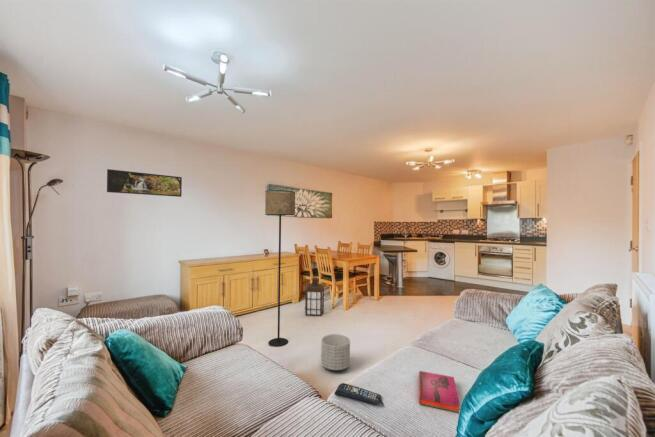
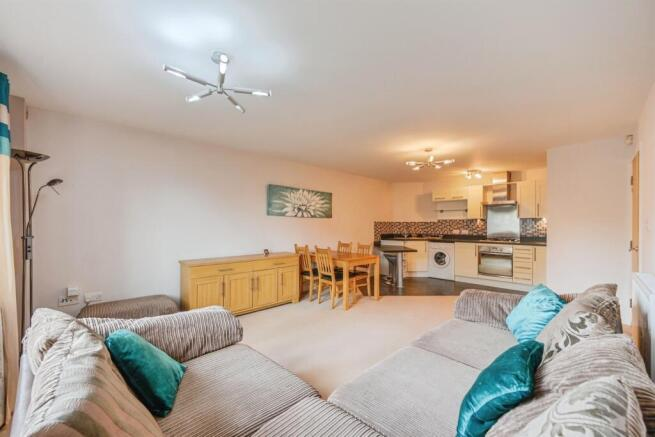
- remote control [334,382,382,406]
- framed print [106,168,183,198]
- planter [320,333,351,371]
- floor lamp [264,189,296,348]
- lantern [304,277,325,317]
- hardback book [418,370,461,414]
